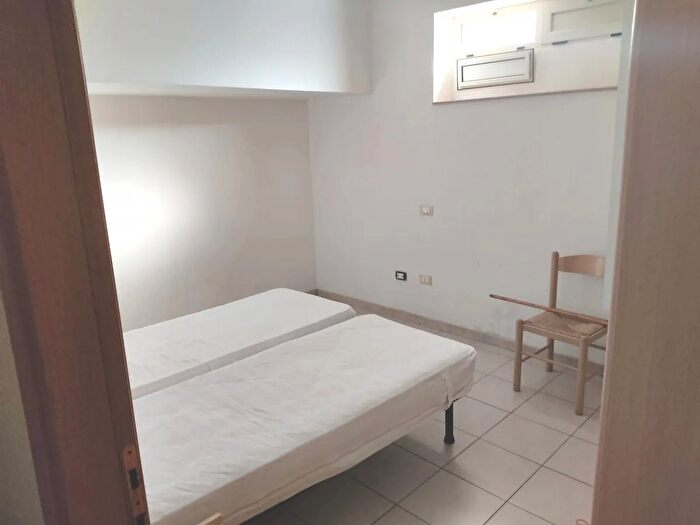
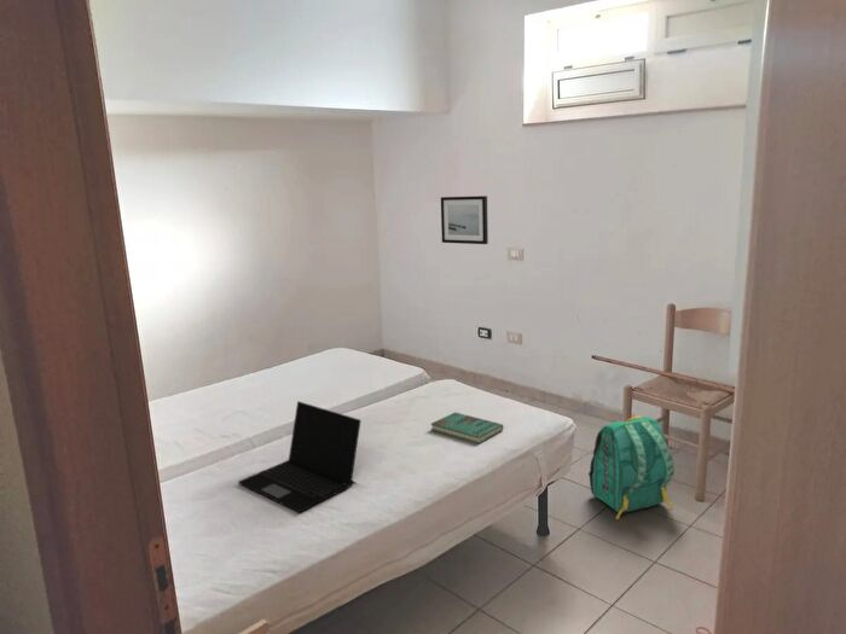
+ wall art [440,194,489,245]
+ backpack [587,414,676,520]
+ laptop [237,400,363,514]
+ book [430,411,505,444]
